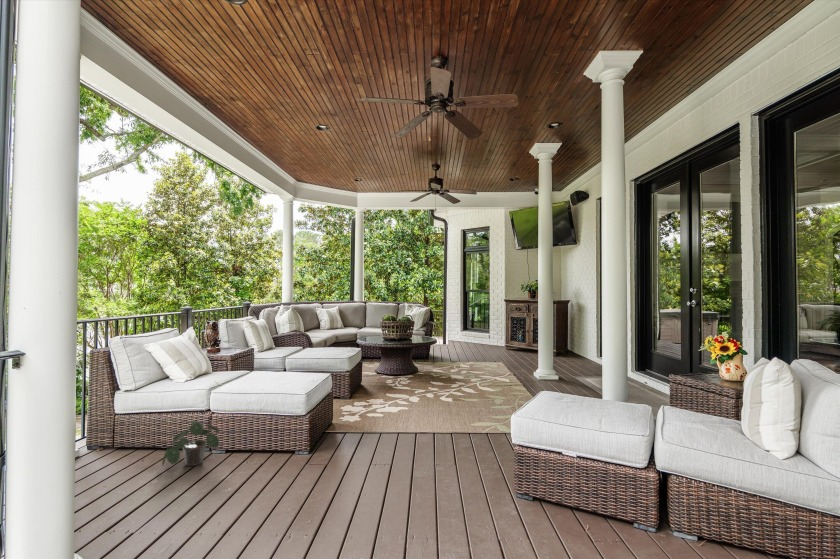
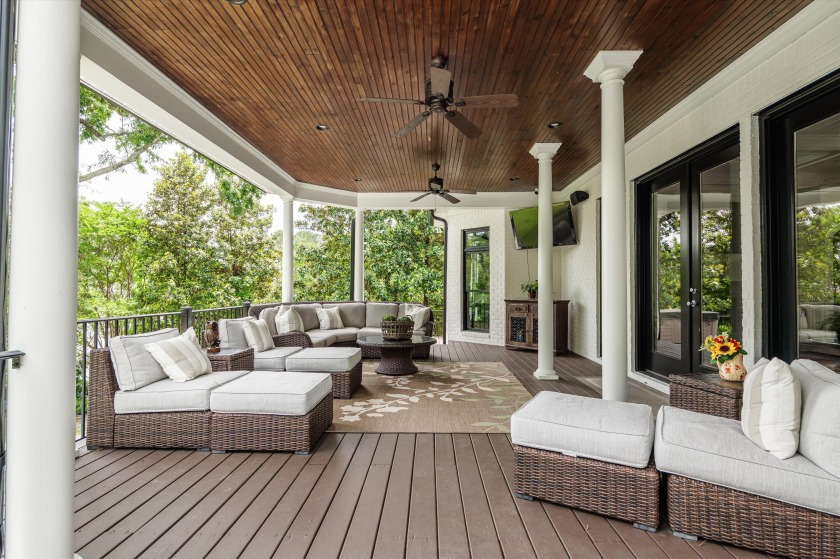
- potted plant [161,420,221,467]
